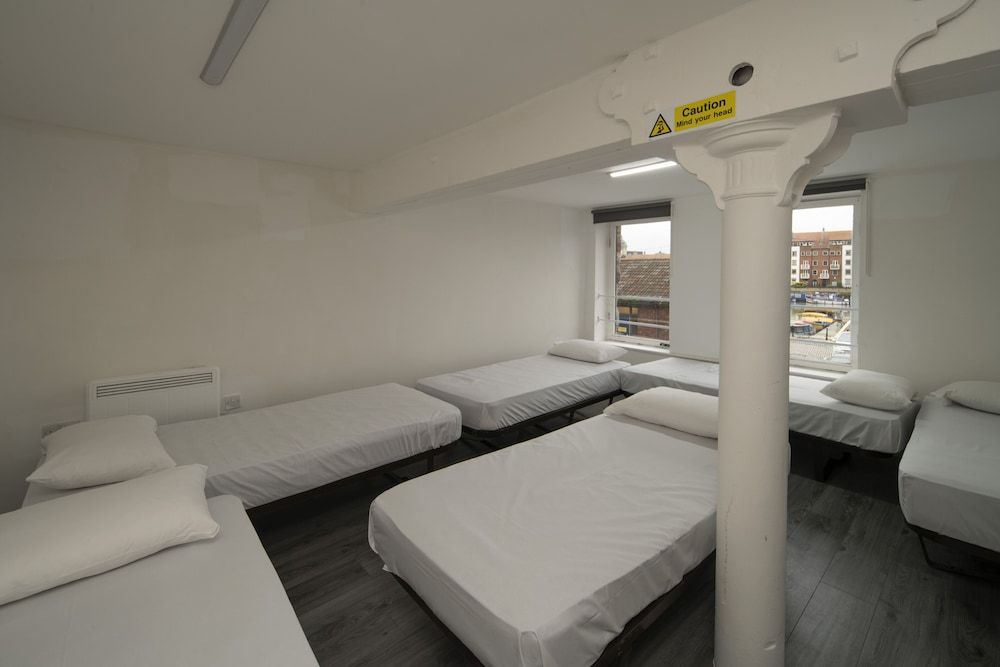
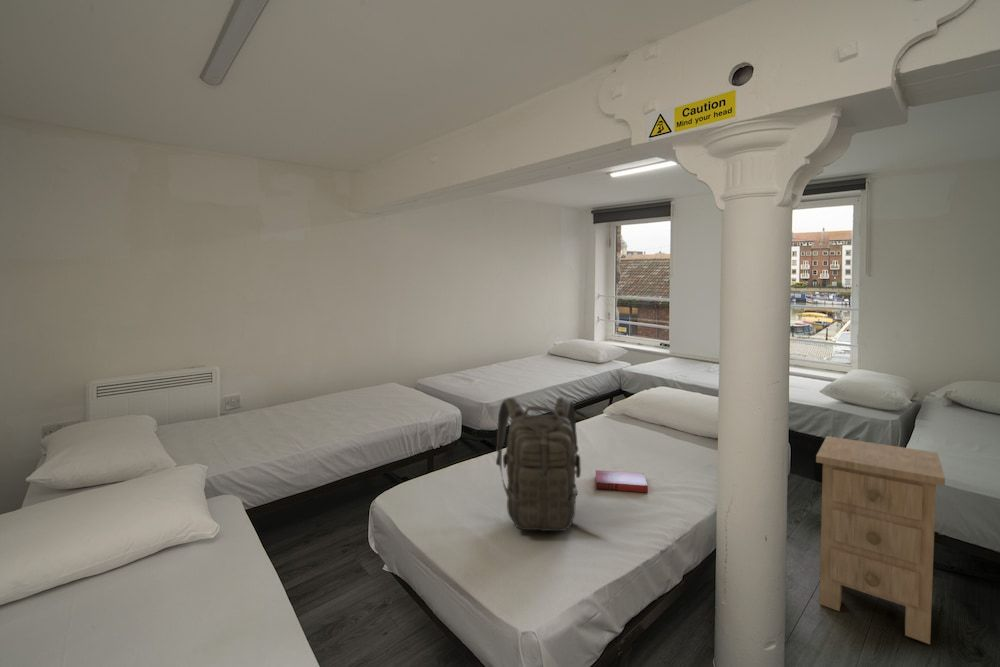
+ hardback book [595,469,649,494]
+ nightstand [815,435,946,645]
+ backpack [495,396,582,532]
